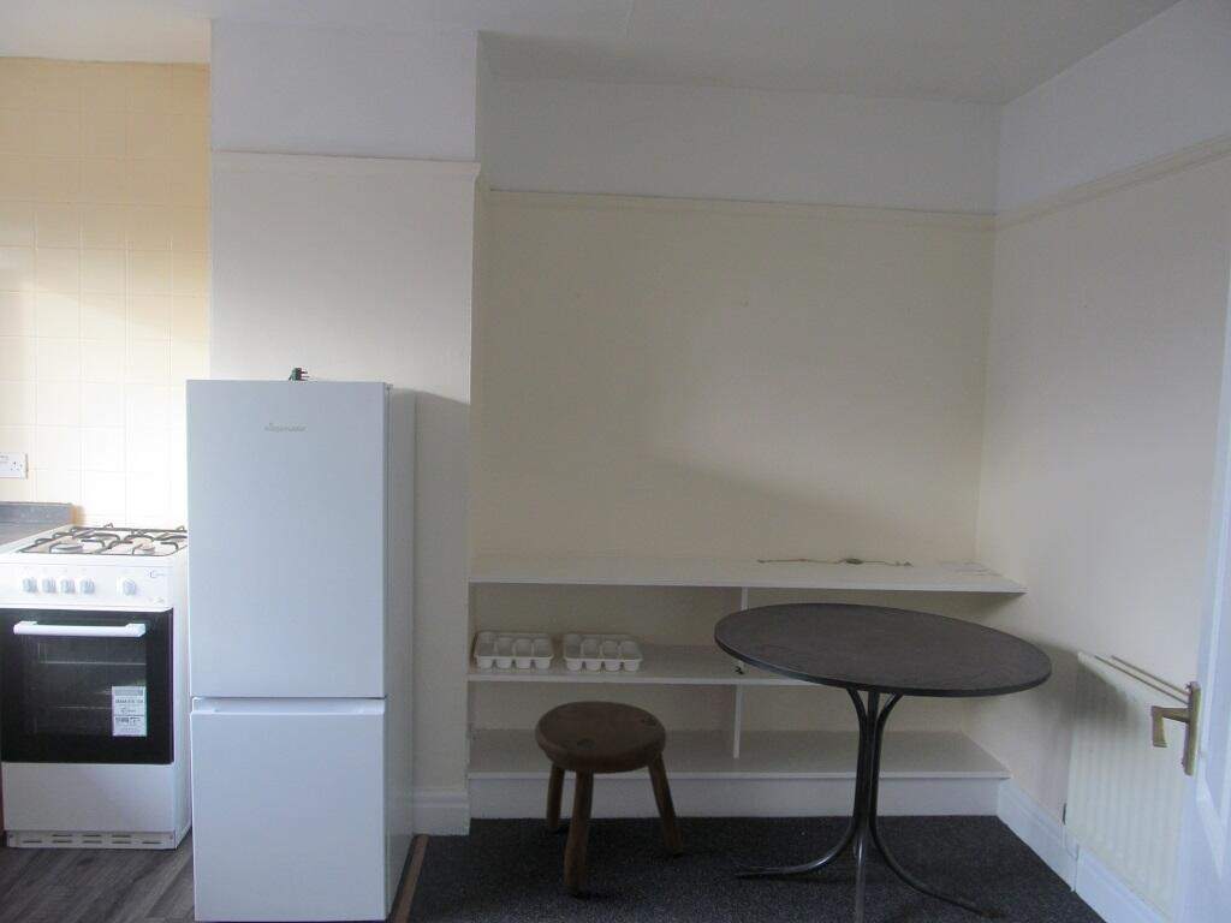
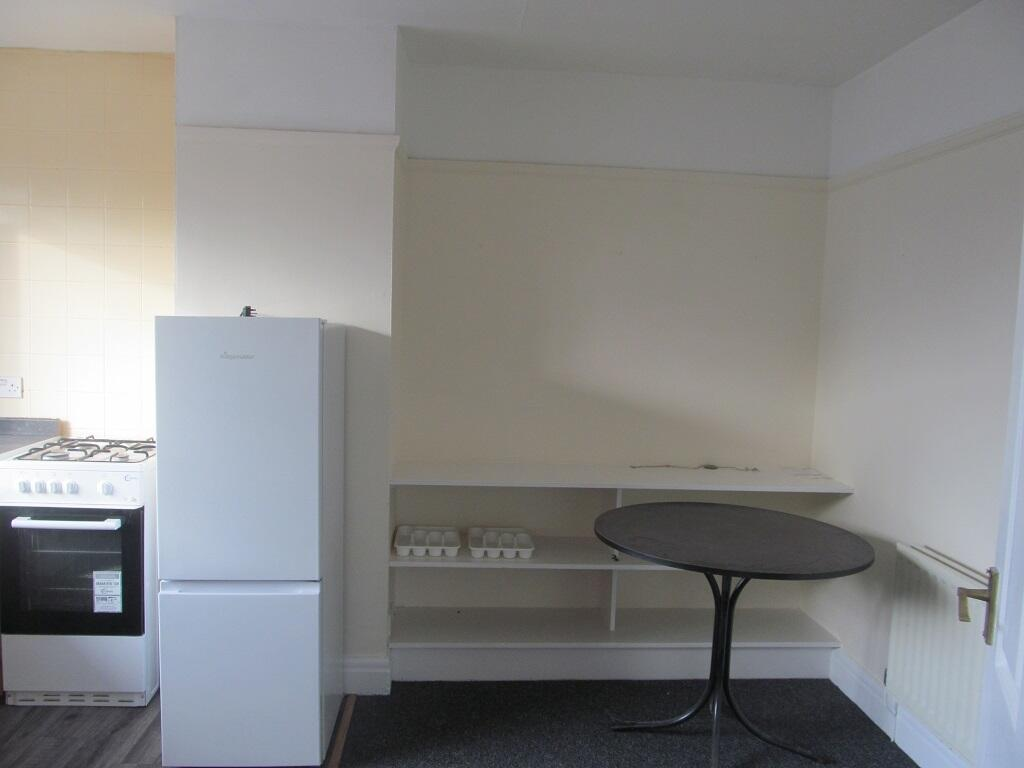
- stool [534,699,684,895]
